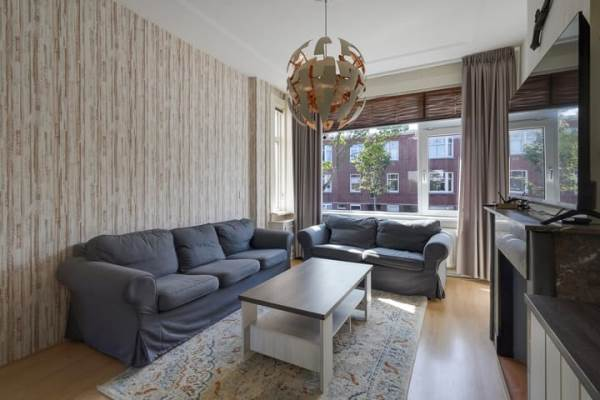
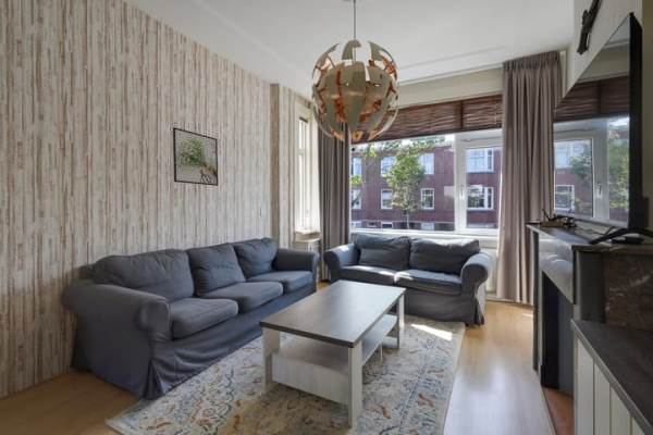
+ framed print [172,126,219,187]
